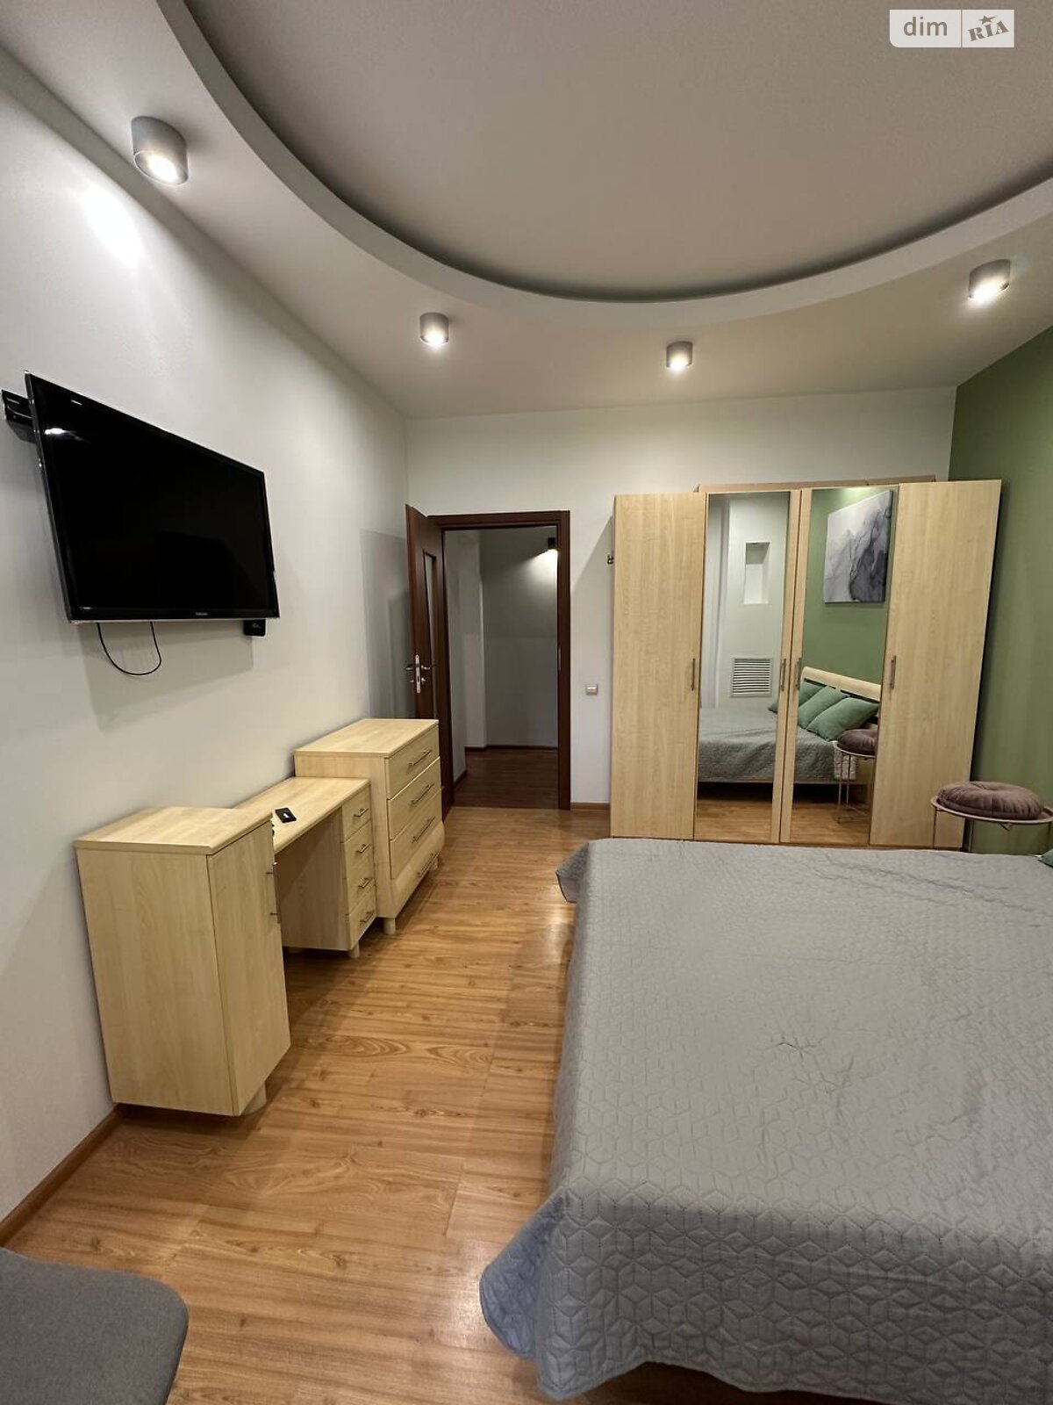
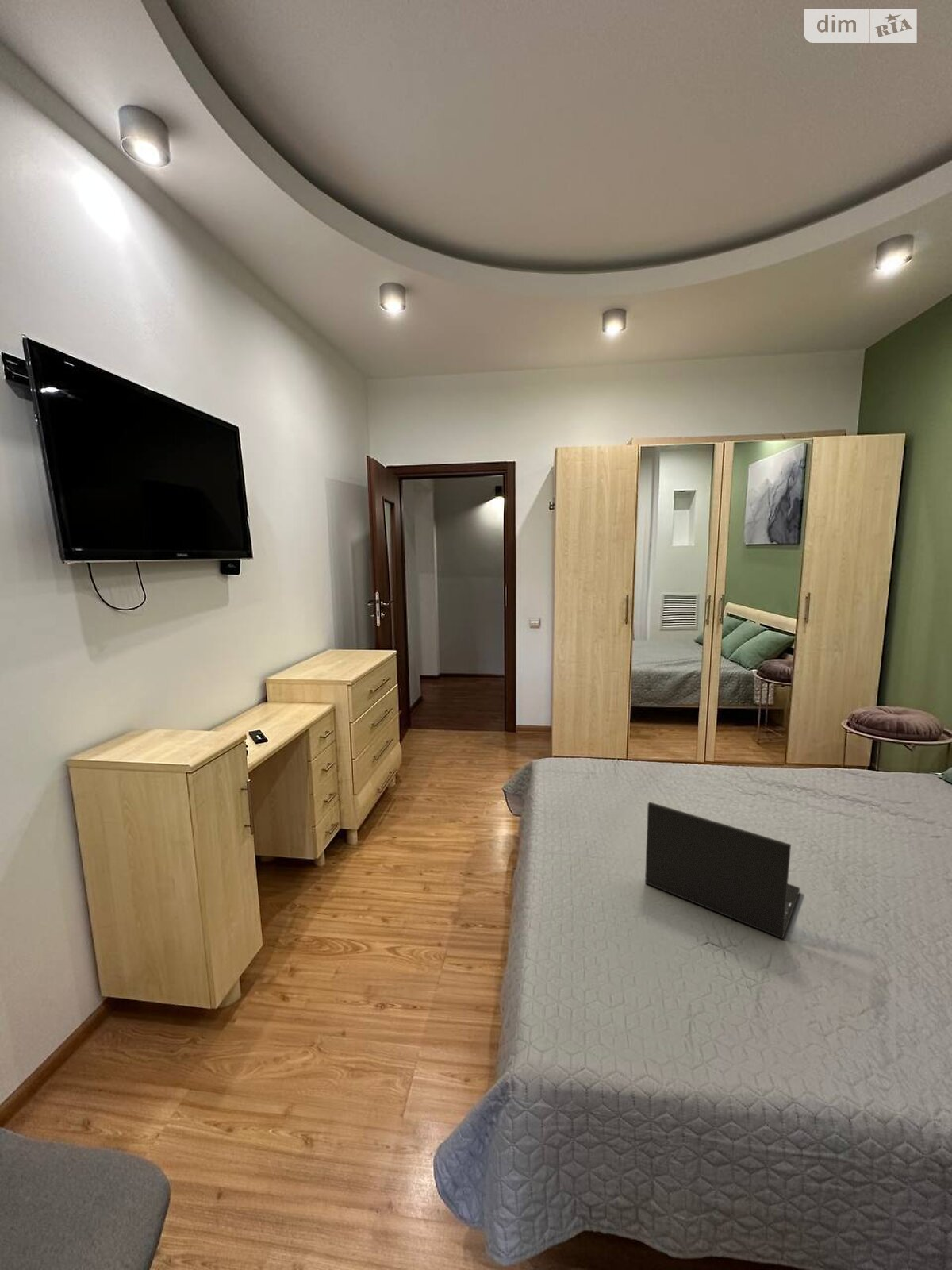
+ laptop [644,801,800,940]
